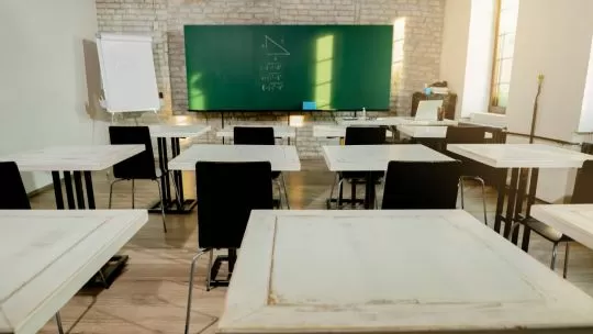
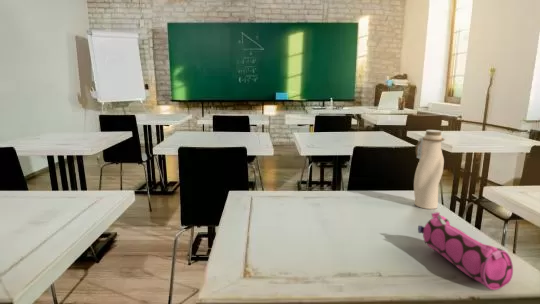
+ water bottle [413,129,445,210]
+ pencil case [417,211,514,291]
